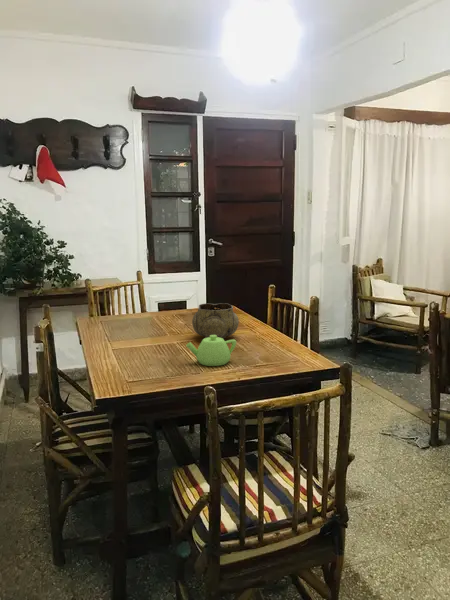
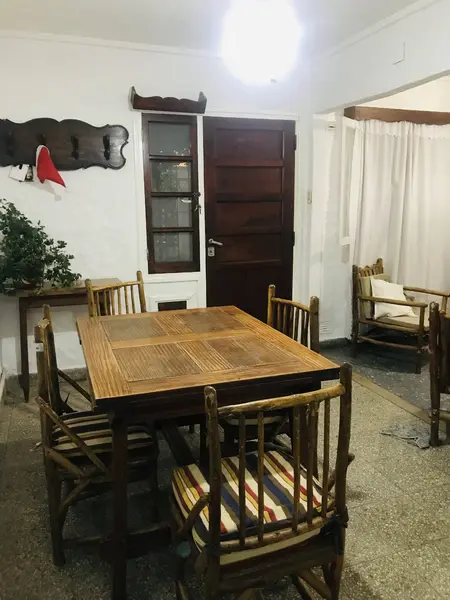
- decorative bowl [191,302,240,339]
- teapot [185,335,237,367]
